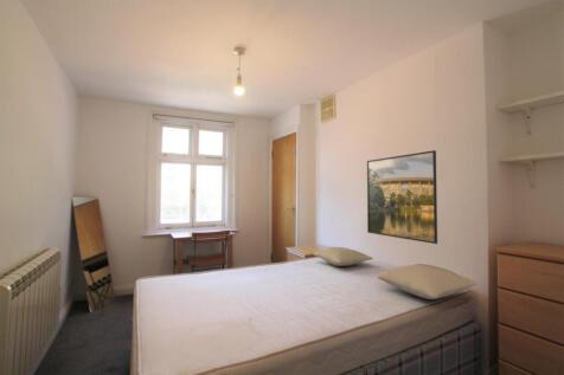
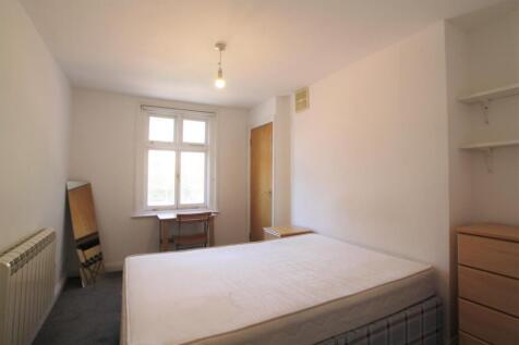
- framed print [366,149,438,245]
- pillow [376,263,479,300]
- pillow [312,246,374,267]
